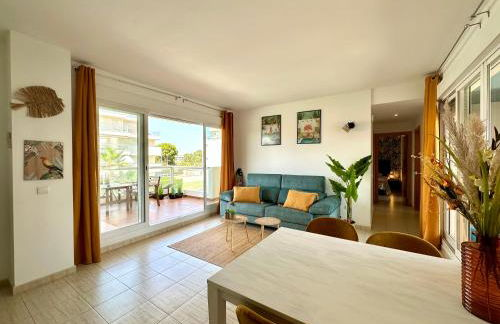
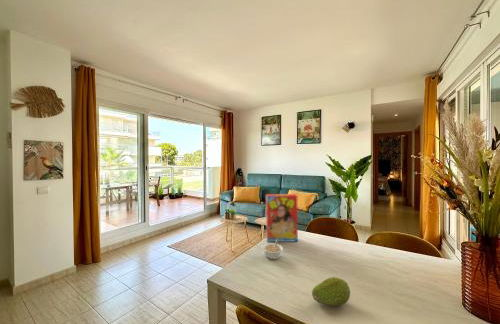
+ legume [261,240,284,260]
+ fruit [311,276,351,307]
+ cereal box [265,193,299,243]
